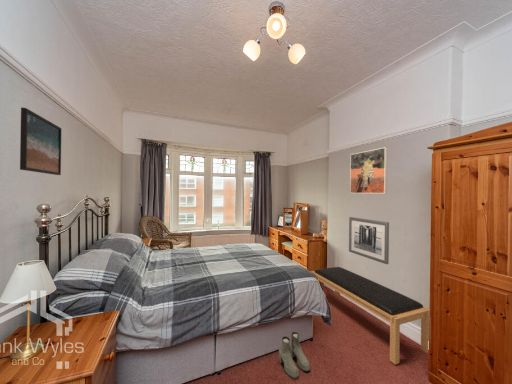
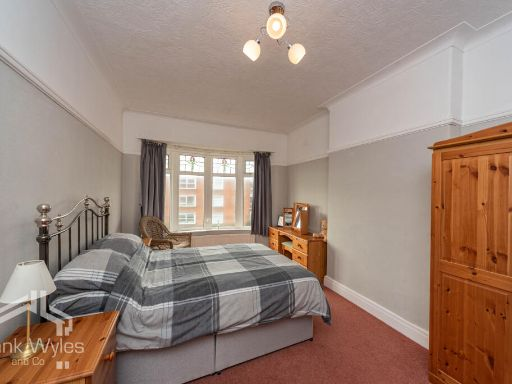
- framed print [349,146,388,194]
- boots [278,331,311,379]
- wall art [348,216,390,265]
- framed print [19,107,62,176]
- bench [310,266,430,366]
